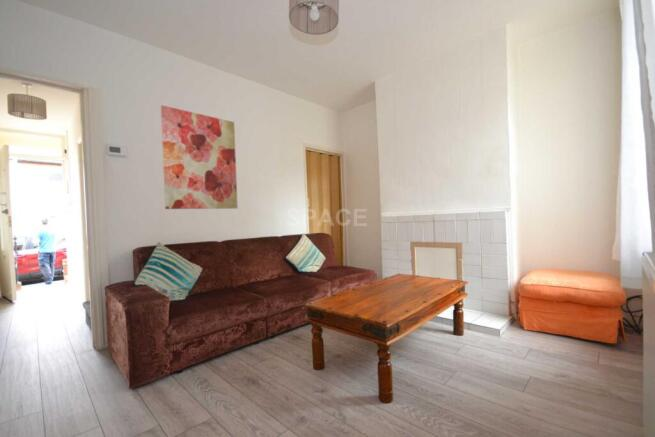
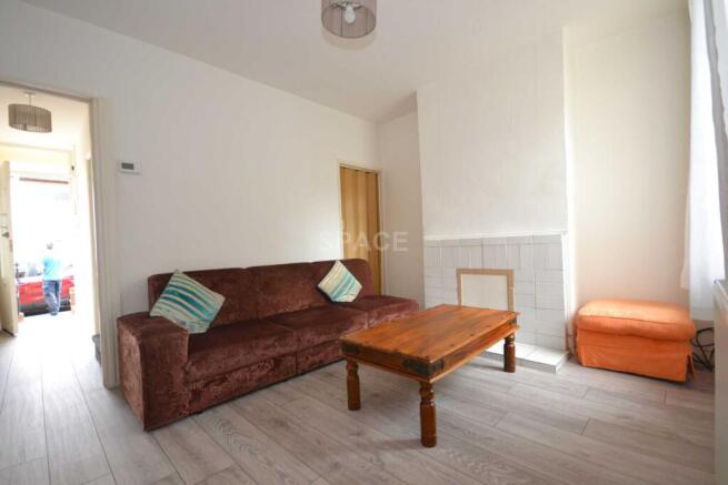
- wall art [160,104,239,210]
